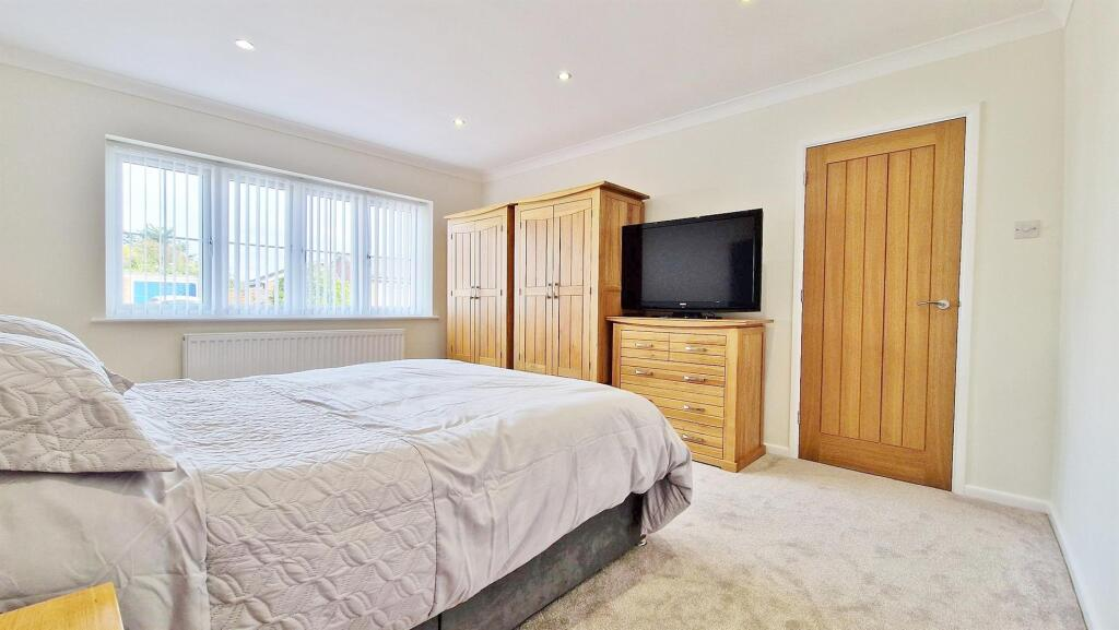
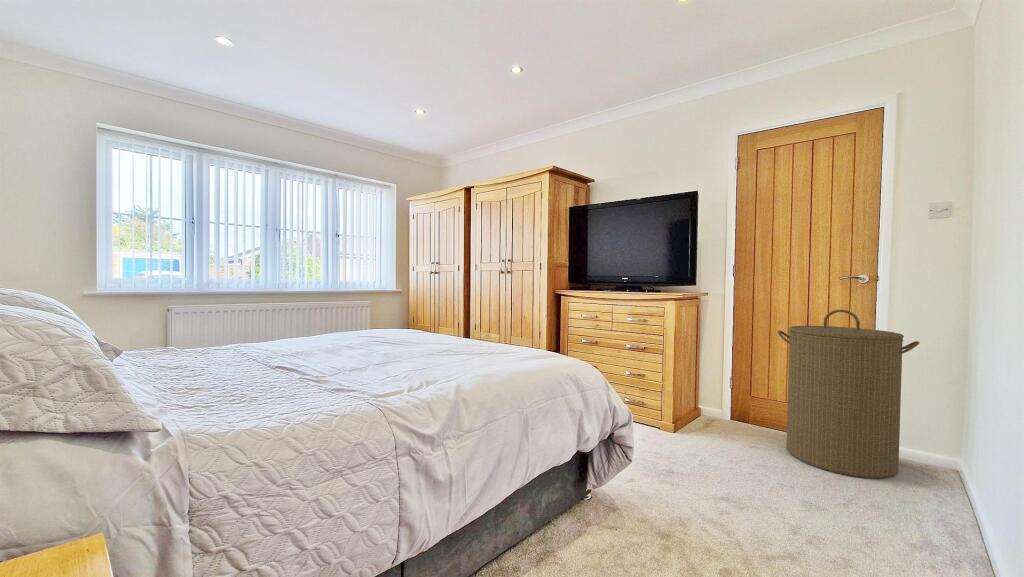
+ laundry hamper [777,309,920,480]
